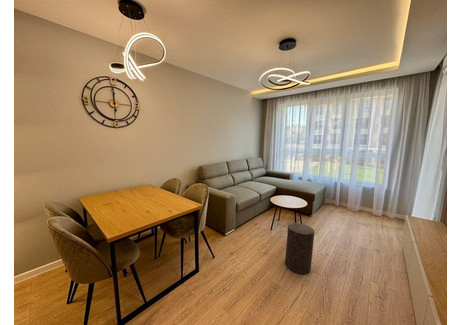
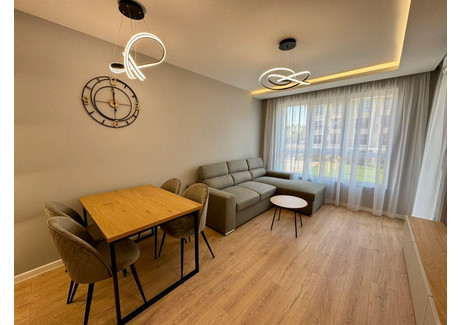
- stool [284,222,316,275]
